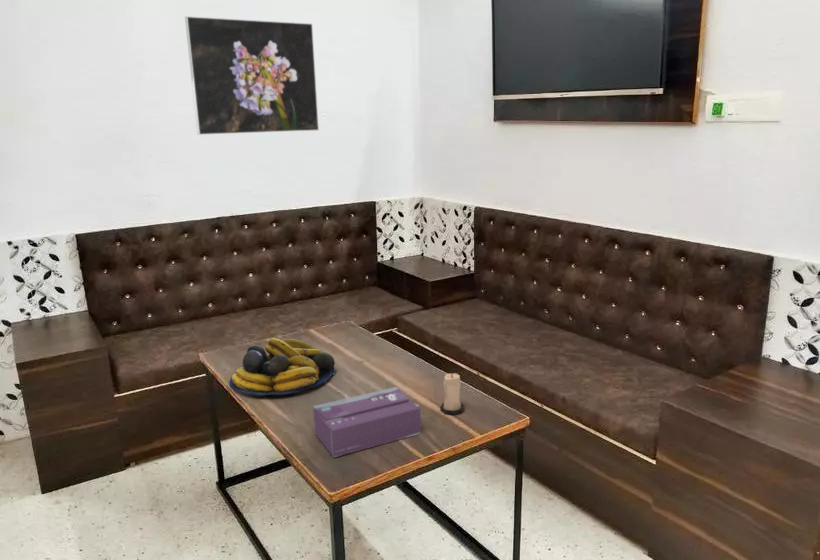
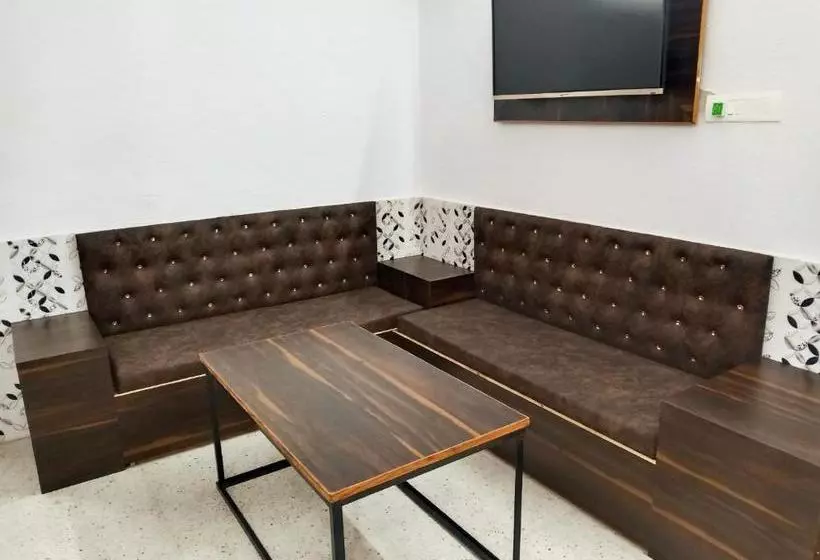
- fruit bowl [228,337,338,397]
- tissue box [312,386,422,458]
- candle [439,372,466,416]
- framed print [184,15,320,136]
